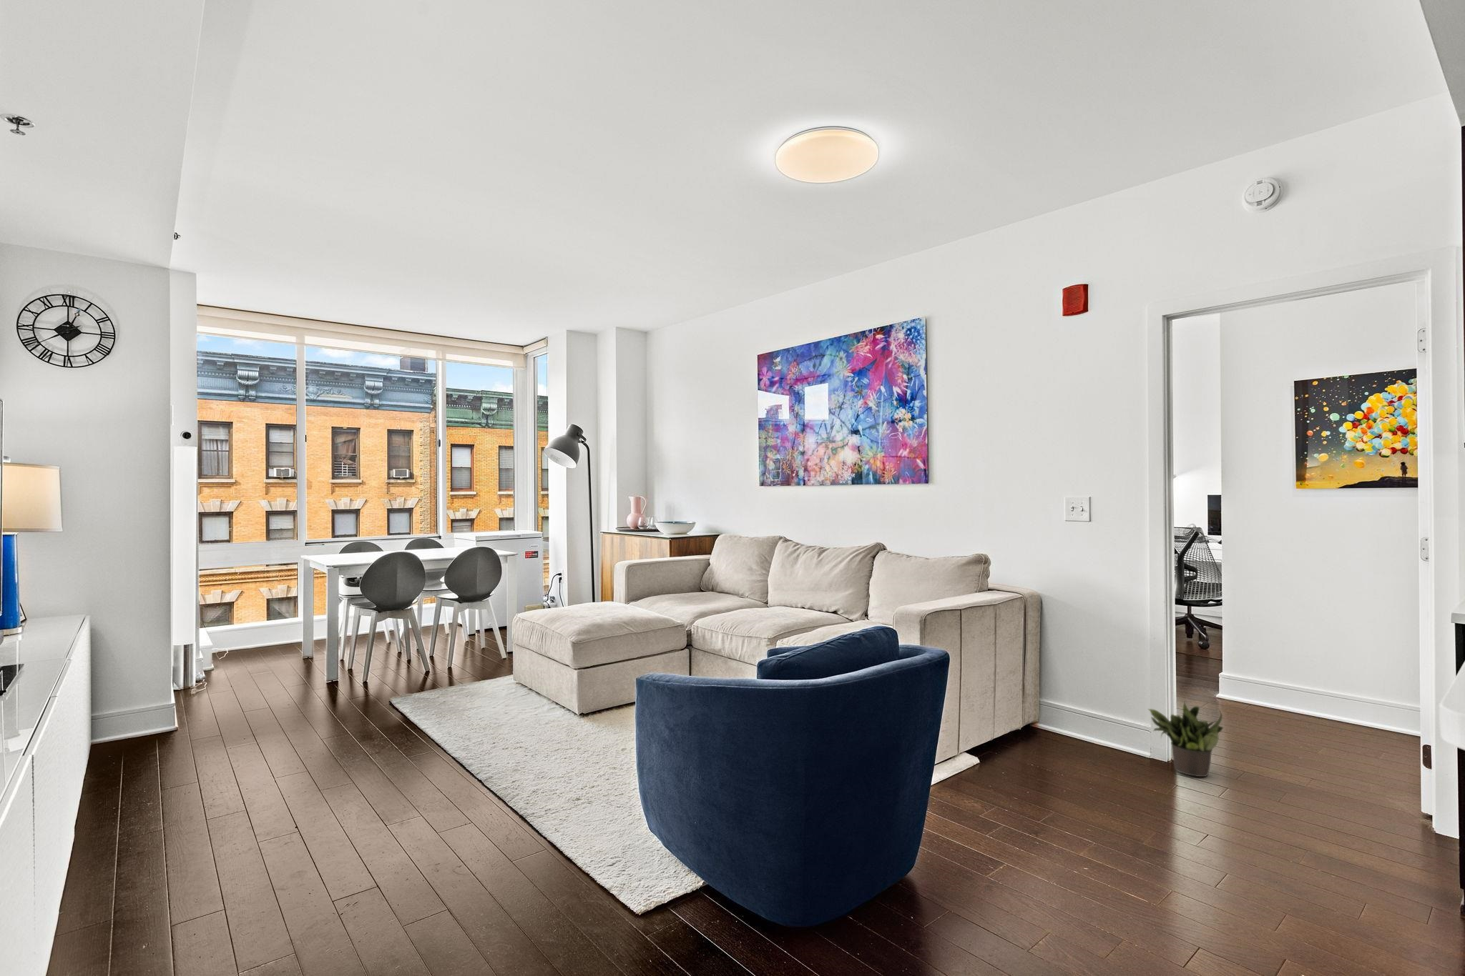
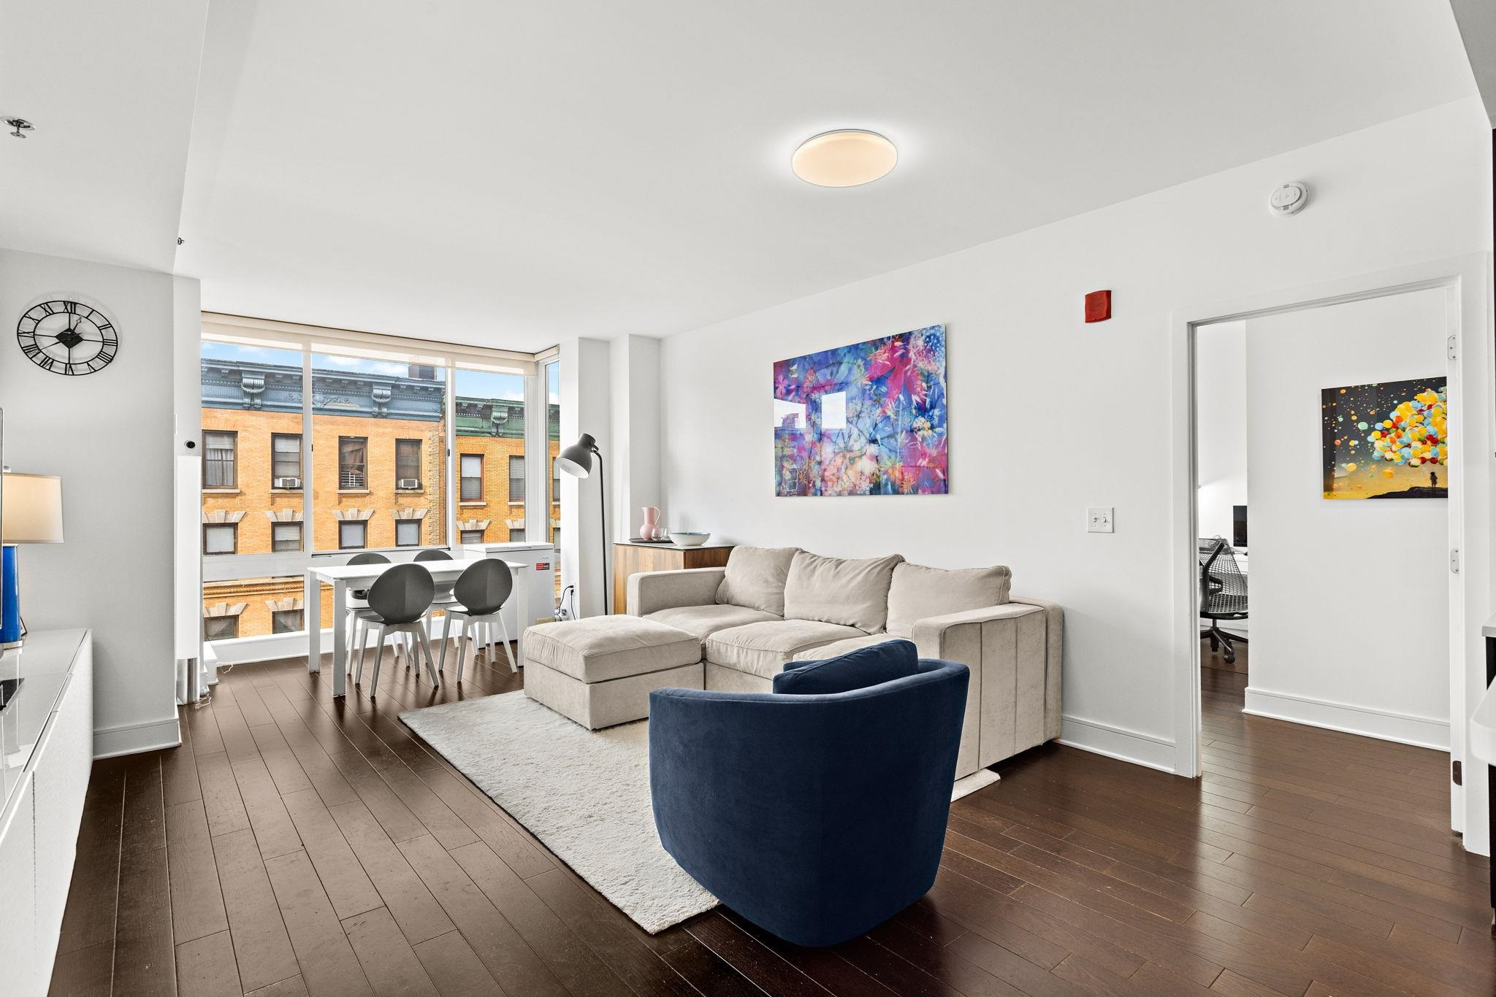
- potted plant [1148,700,1224,778]
